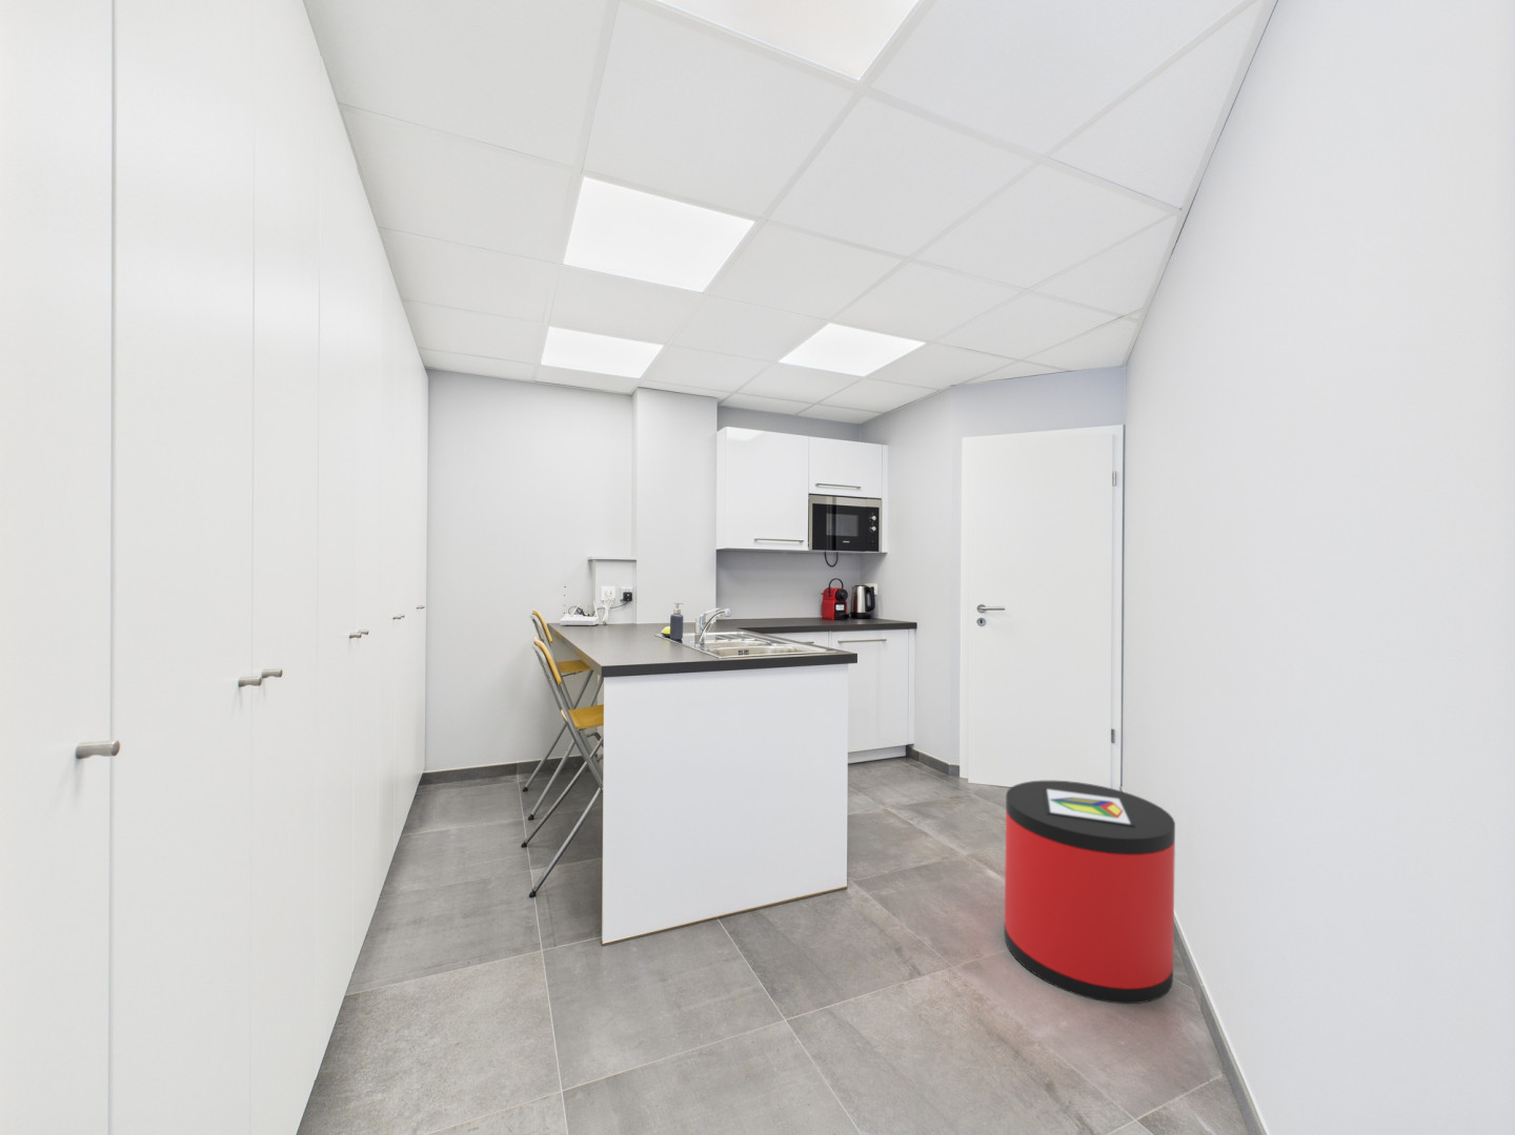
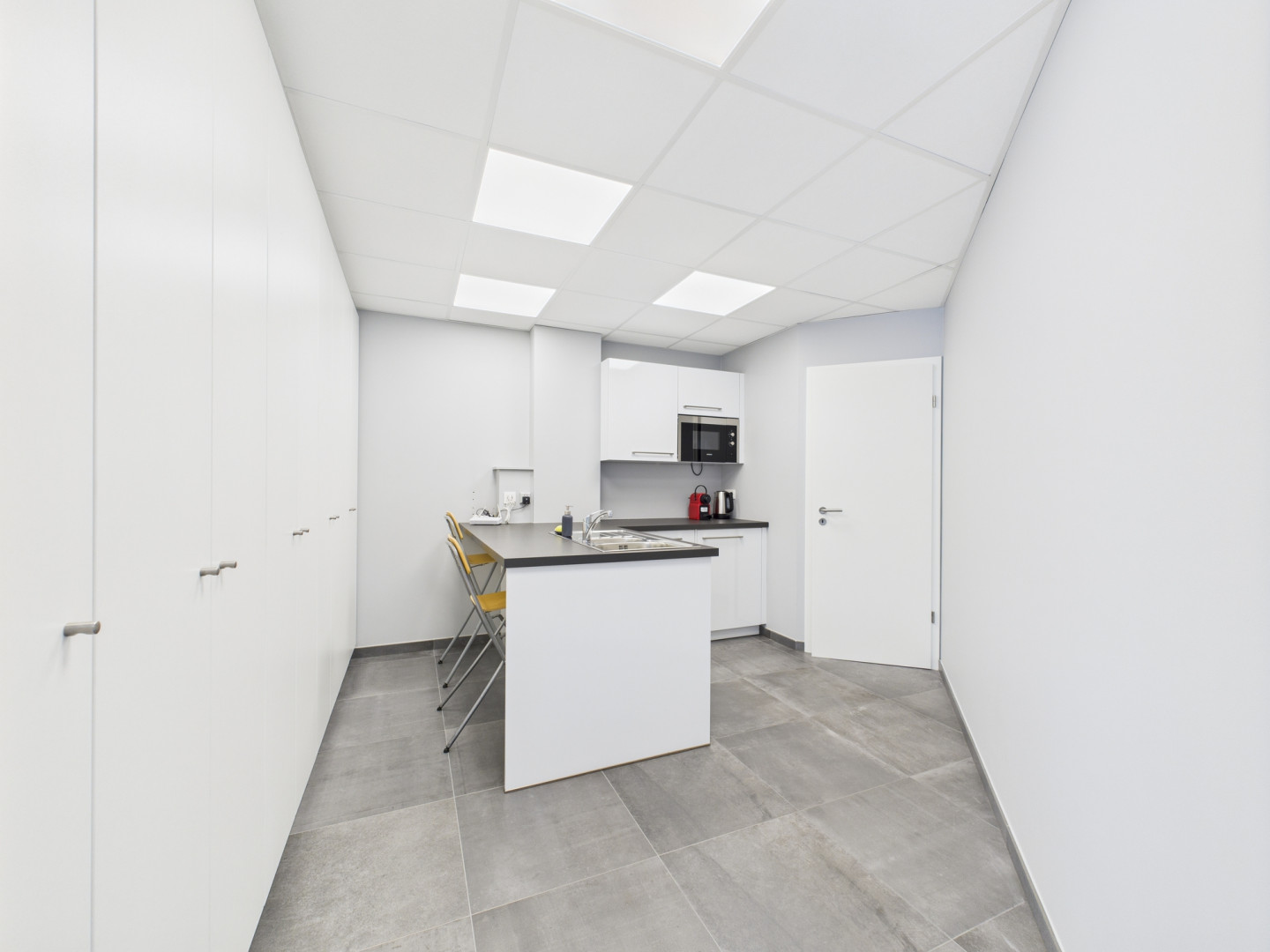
- trash can [1003,780,1176,1005]
